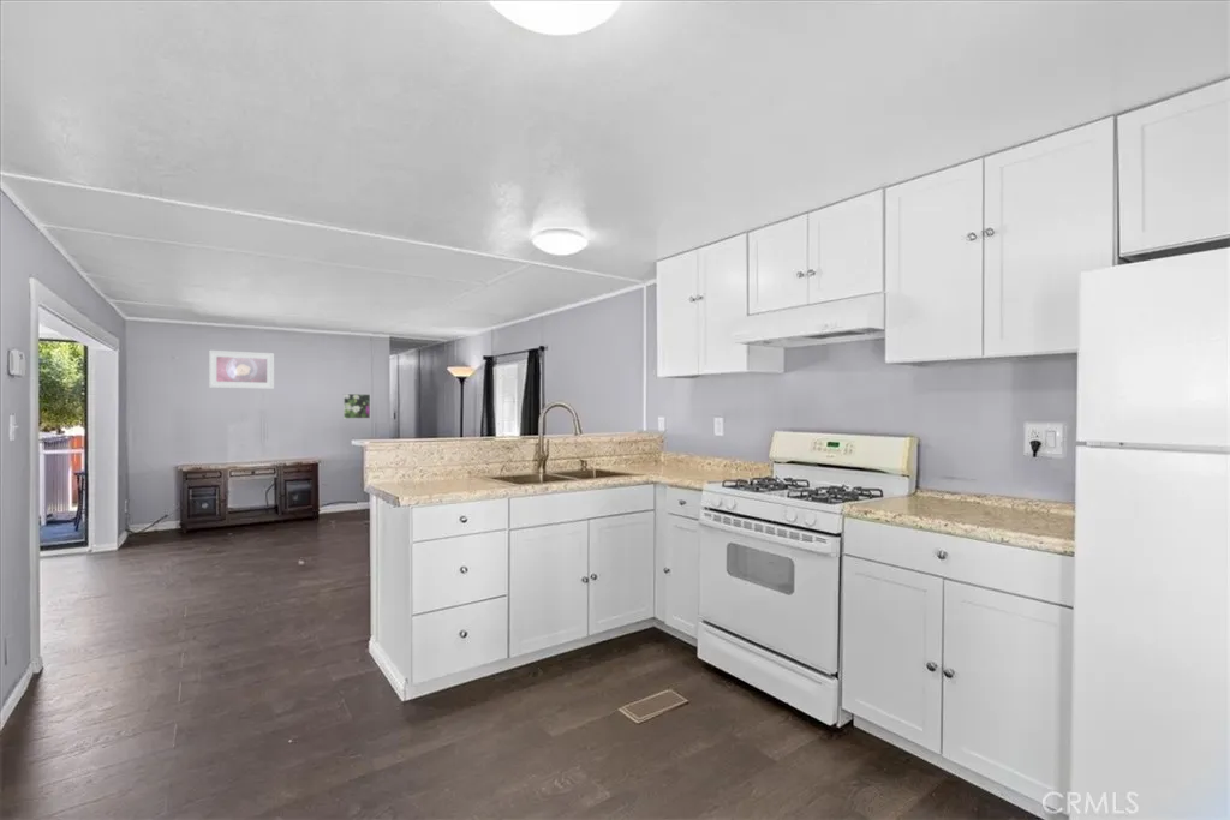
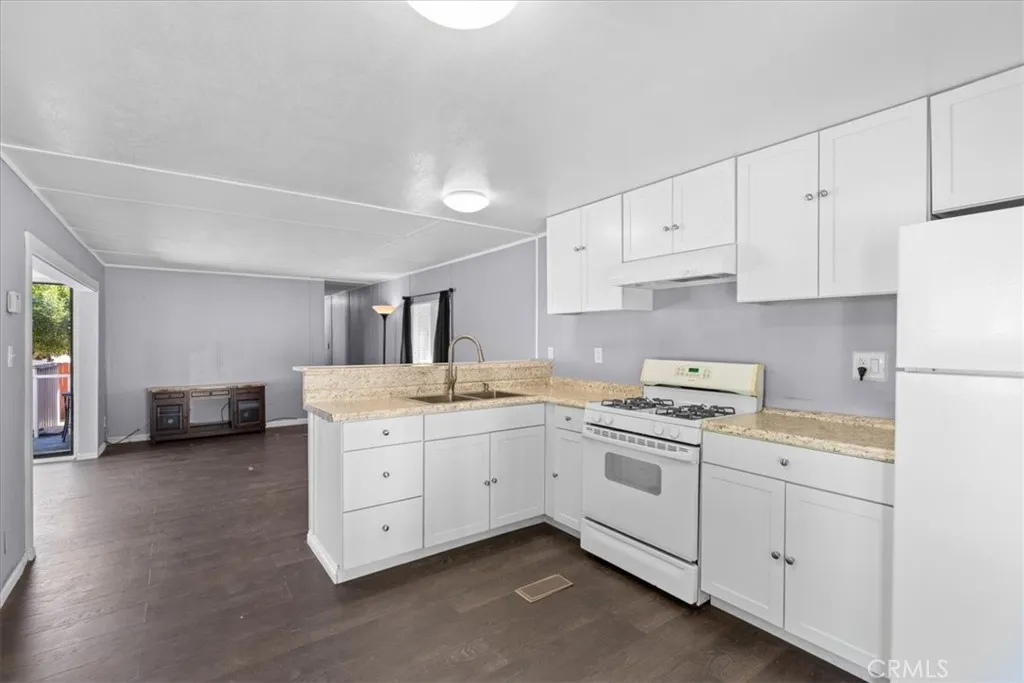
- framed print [342,393,371,420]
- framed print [208,349,275,390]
